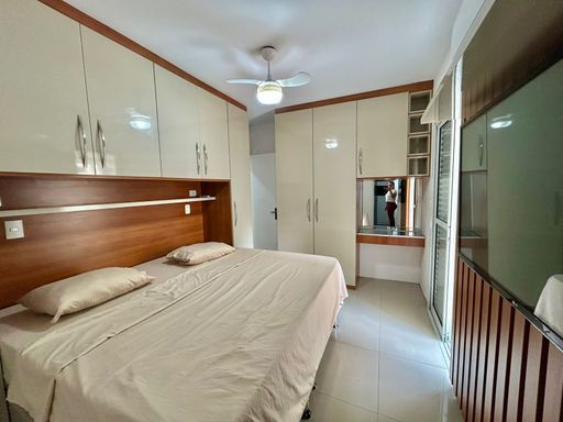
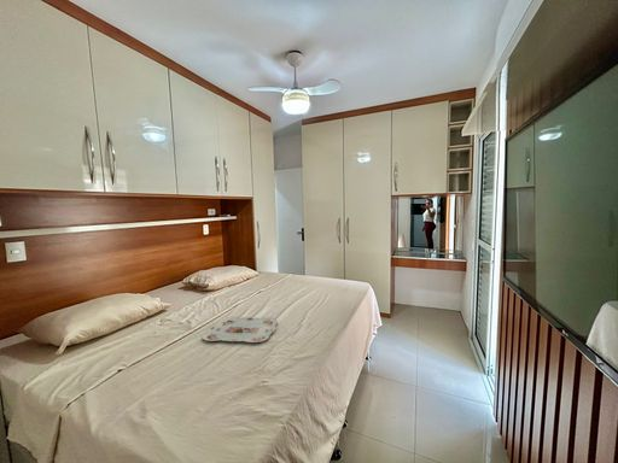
+ serving tray [202,316,279,344]
